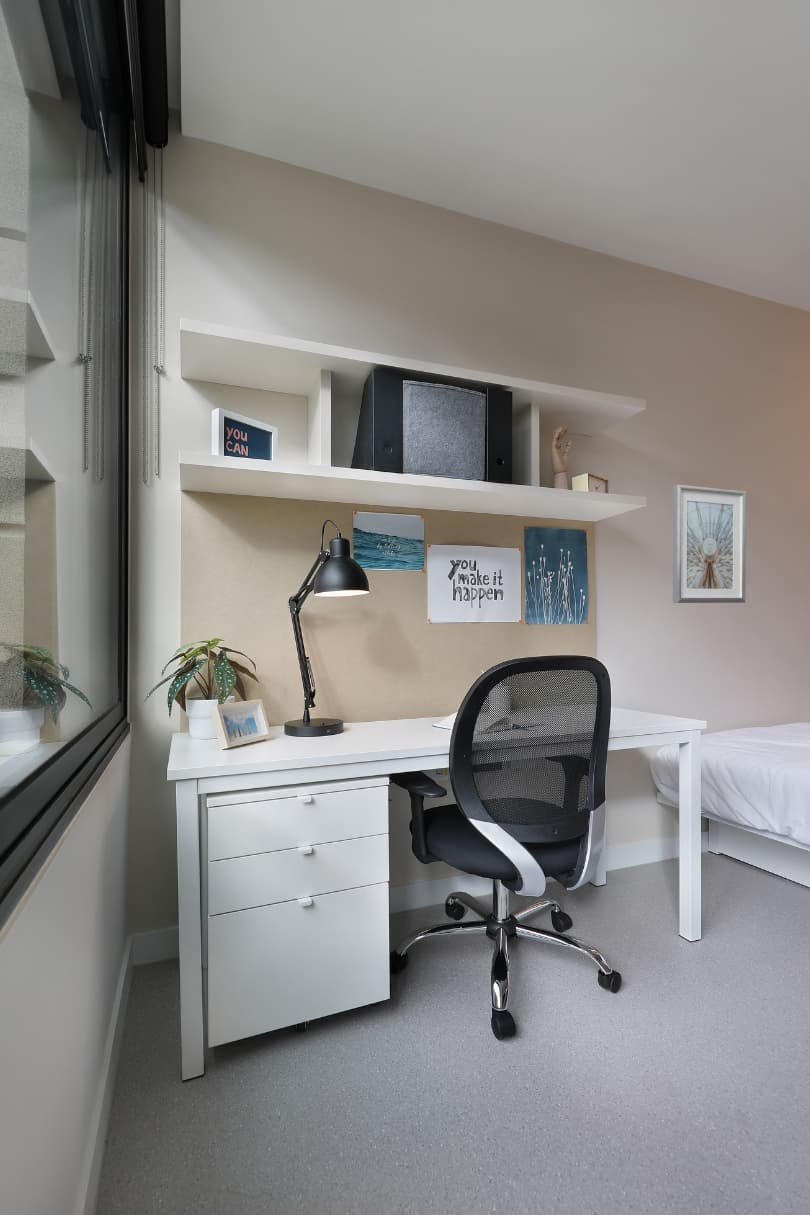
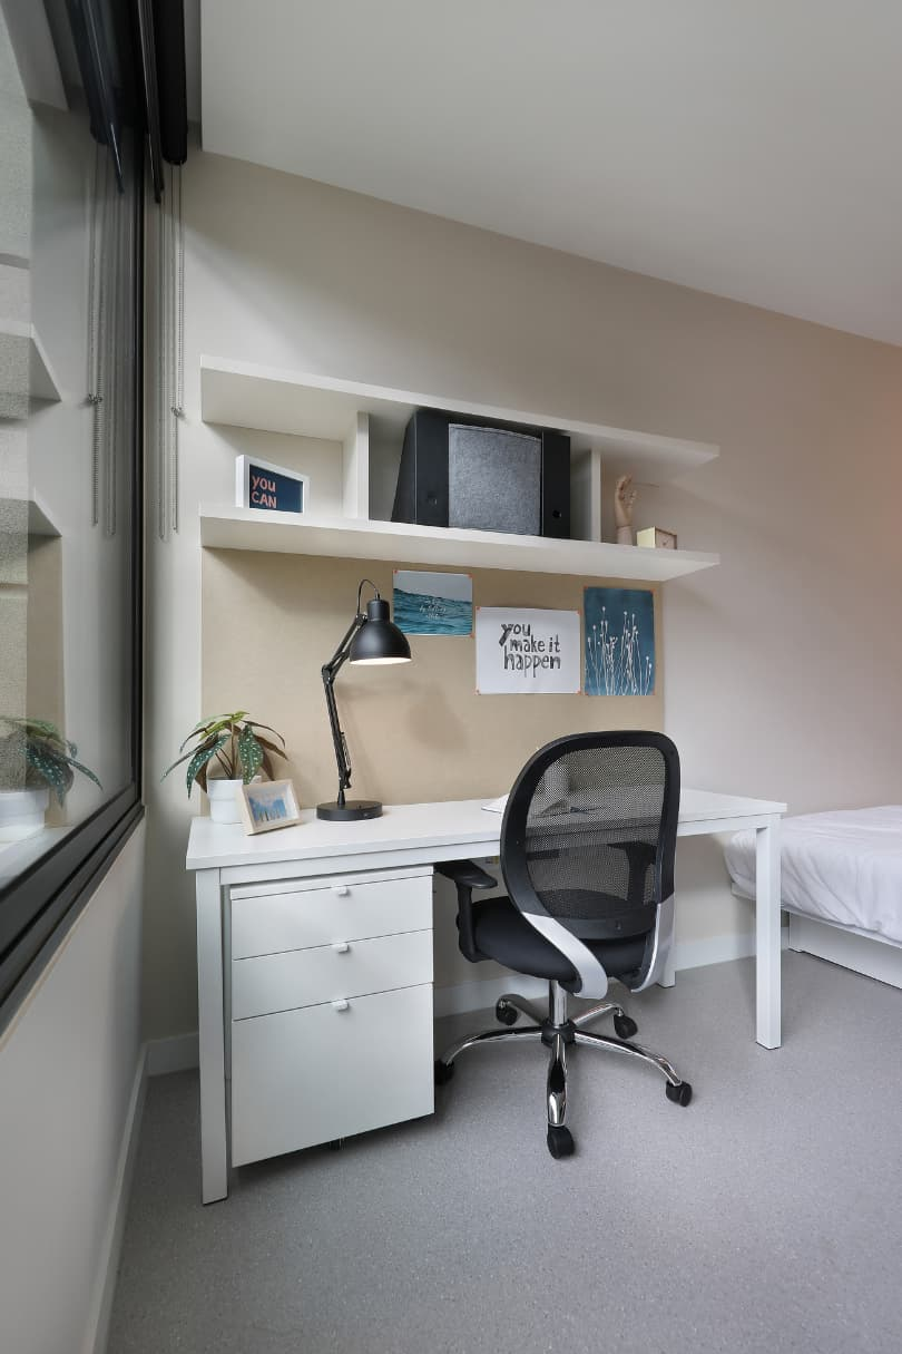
- picture frame [672,483,747,604]
